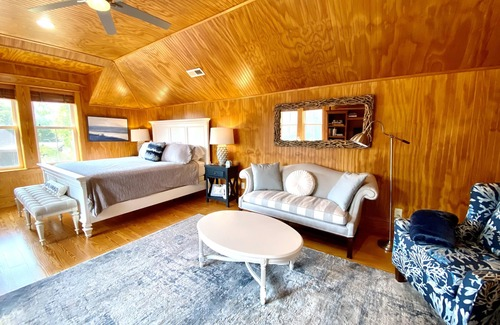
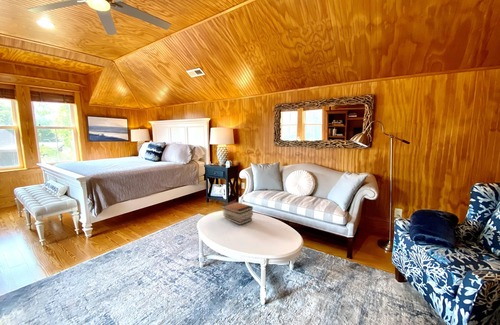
+ book stack [220,200,254,226]
